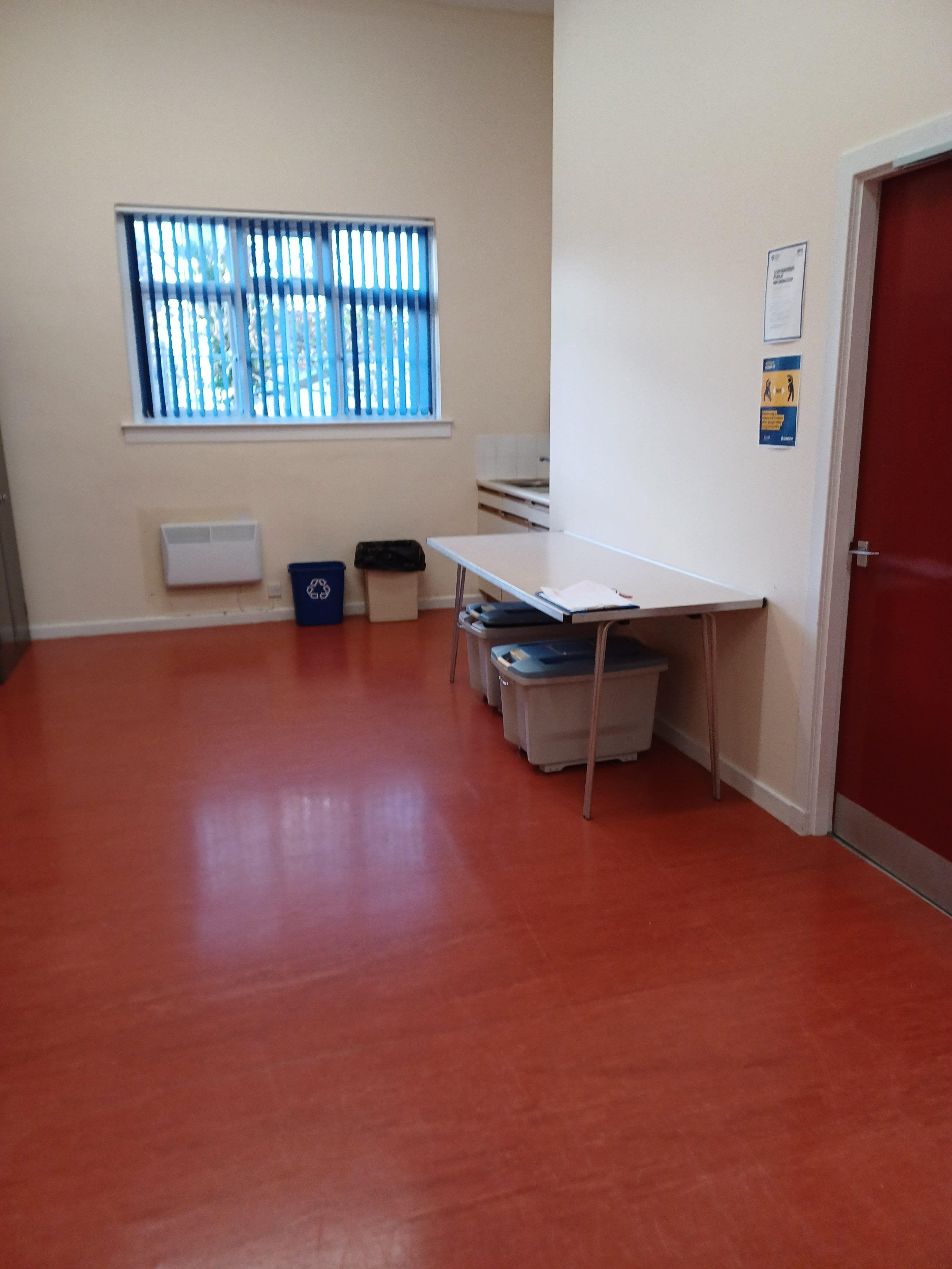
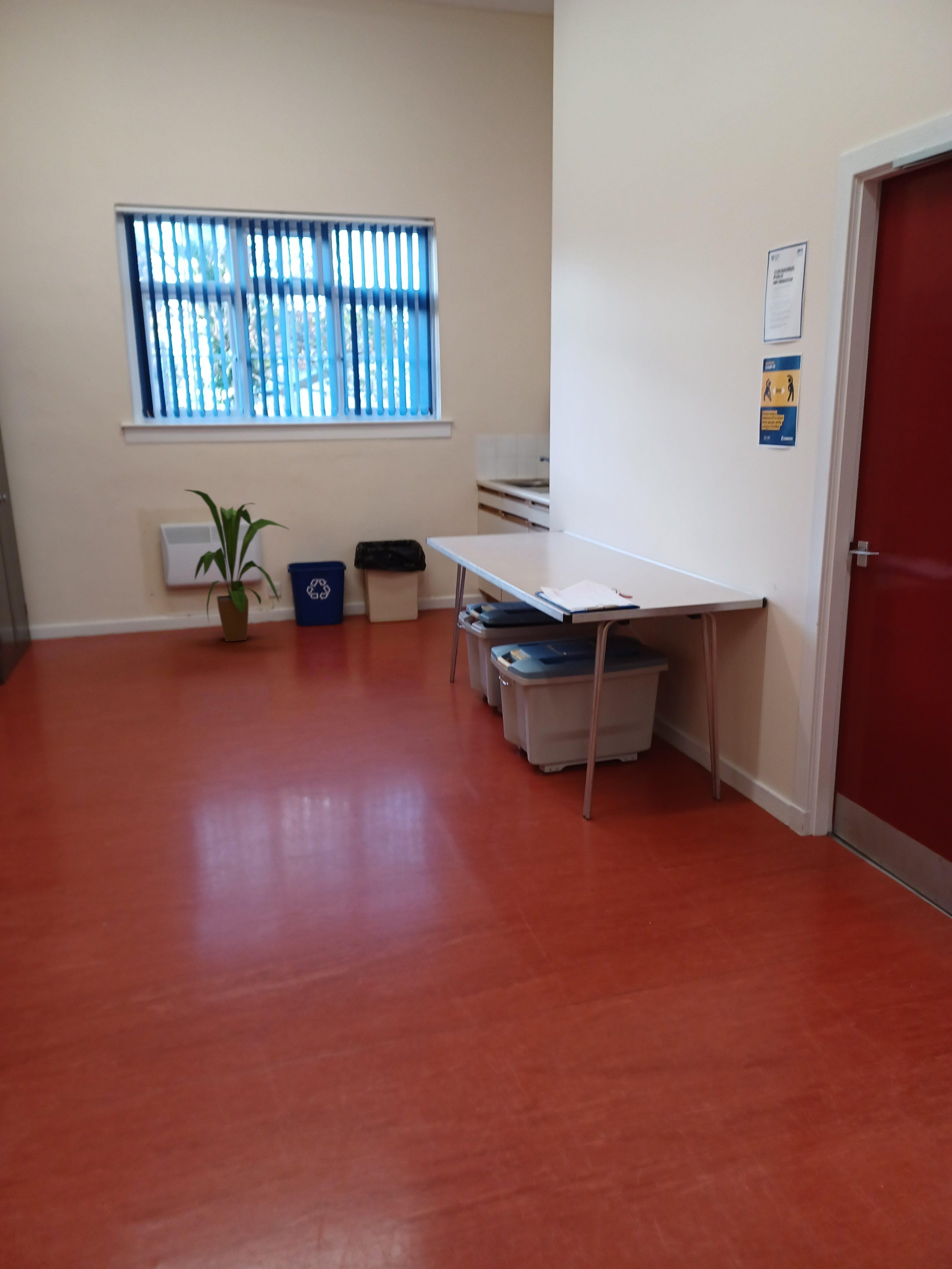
+ house plant [183,489,291,642]
